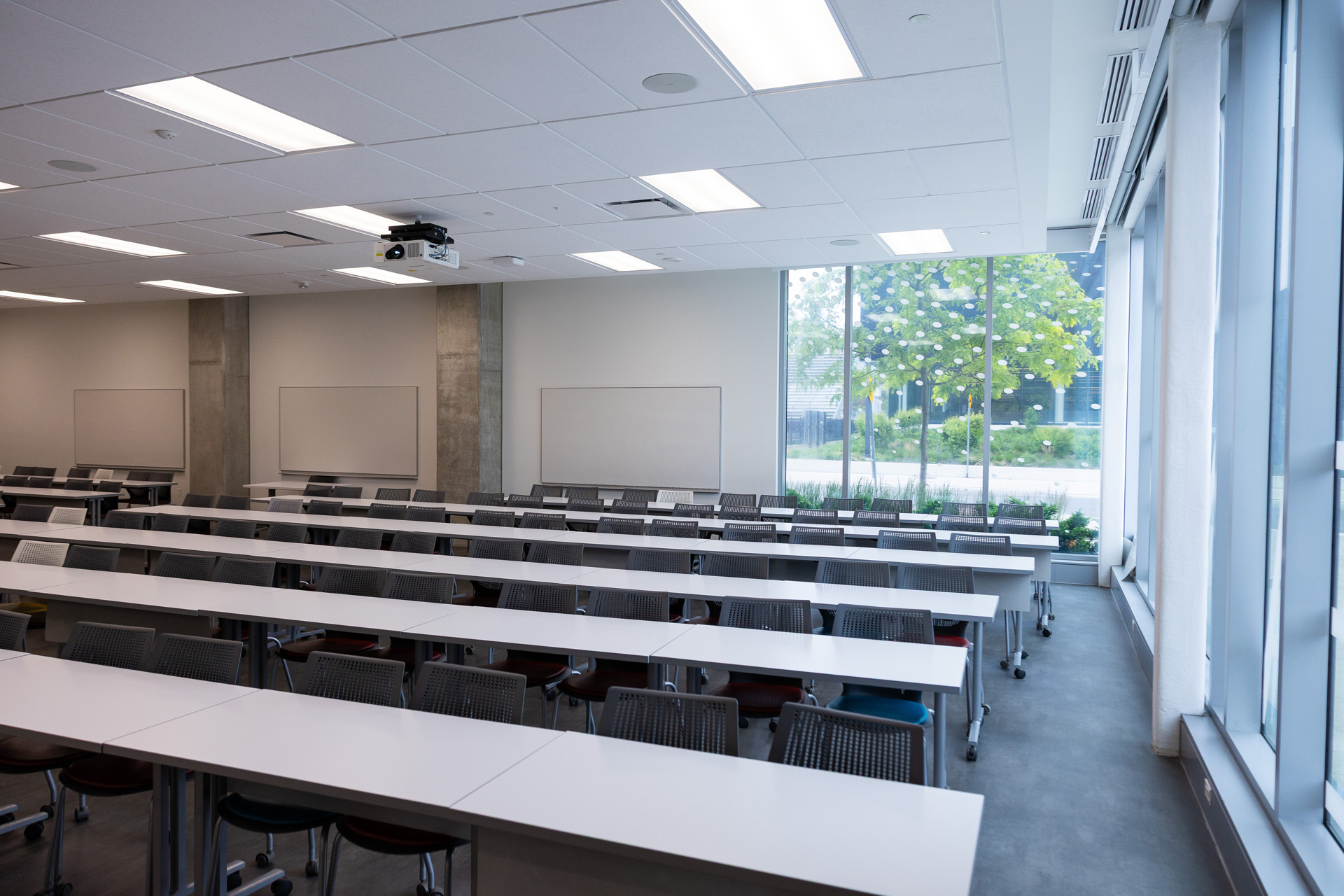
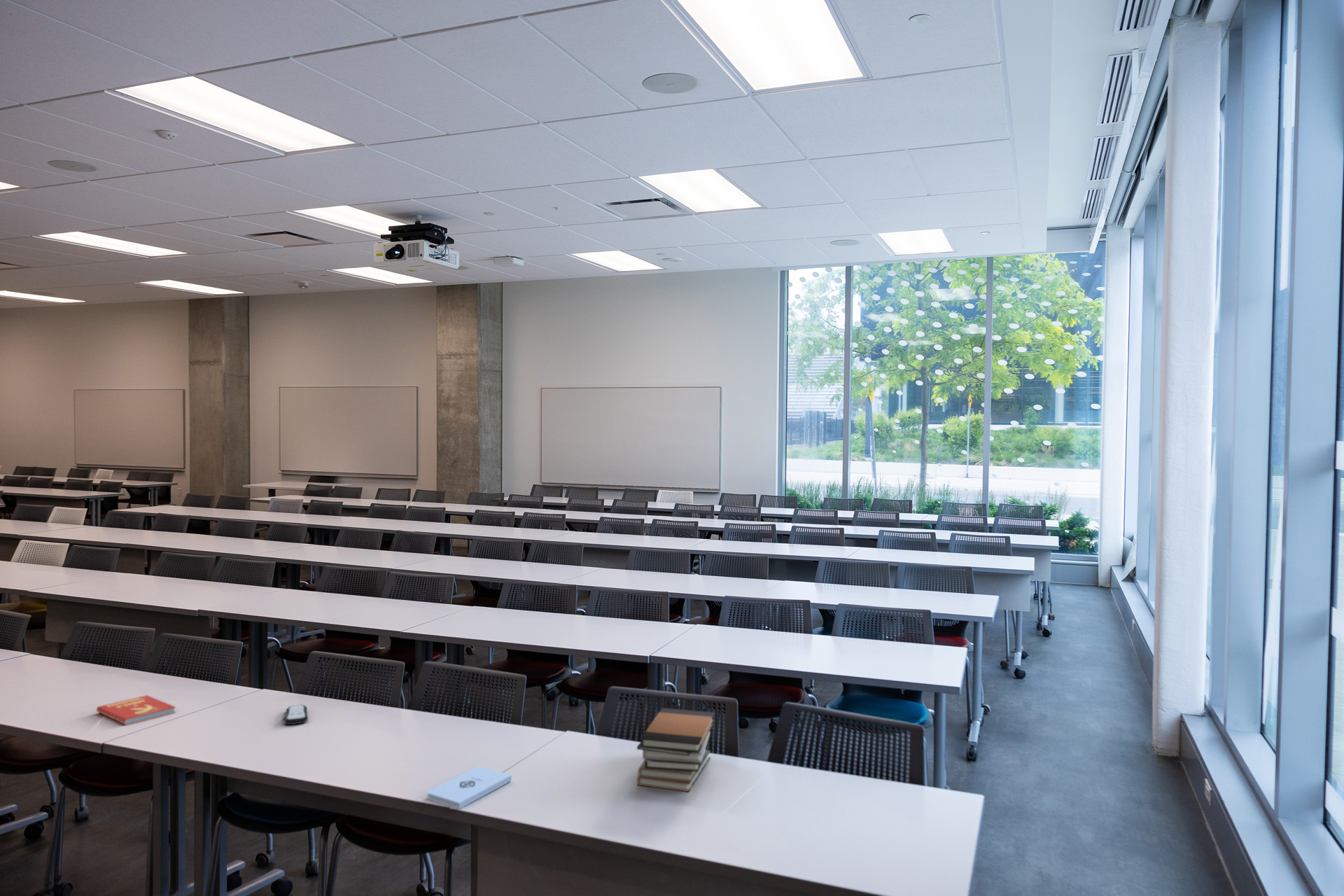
+ notepad [426,766,512,810]
+ remote control [283,704,309,725]
+ book stack [636,708,715,792]
+ book [96,694,176,726]
